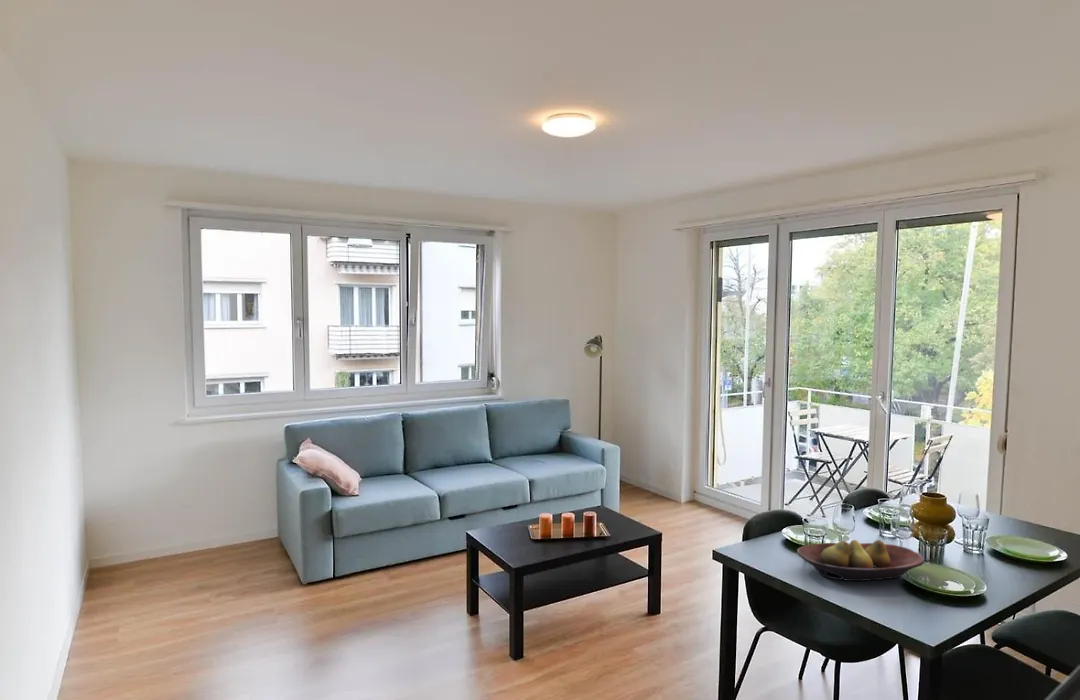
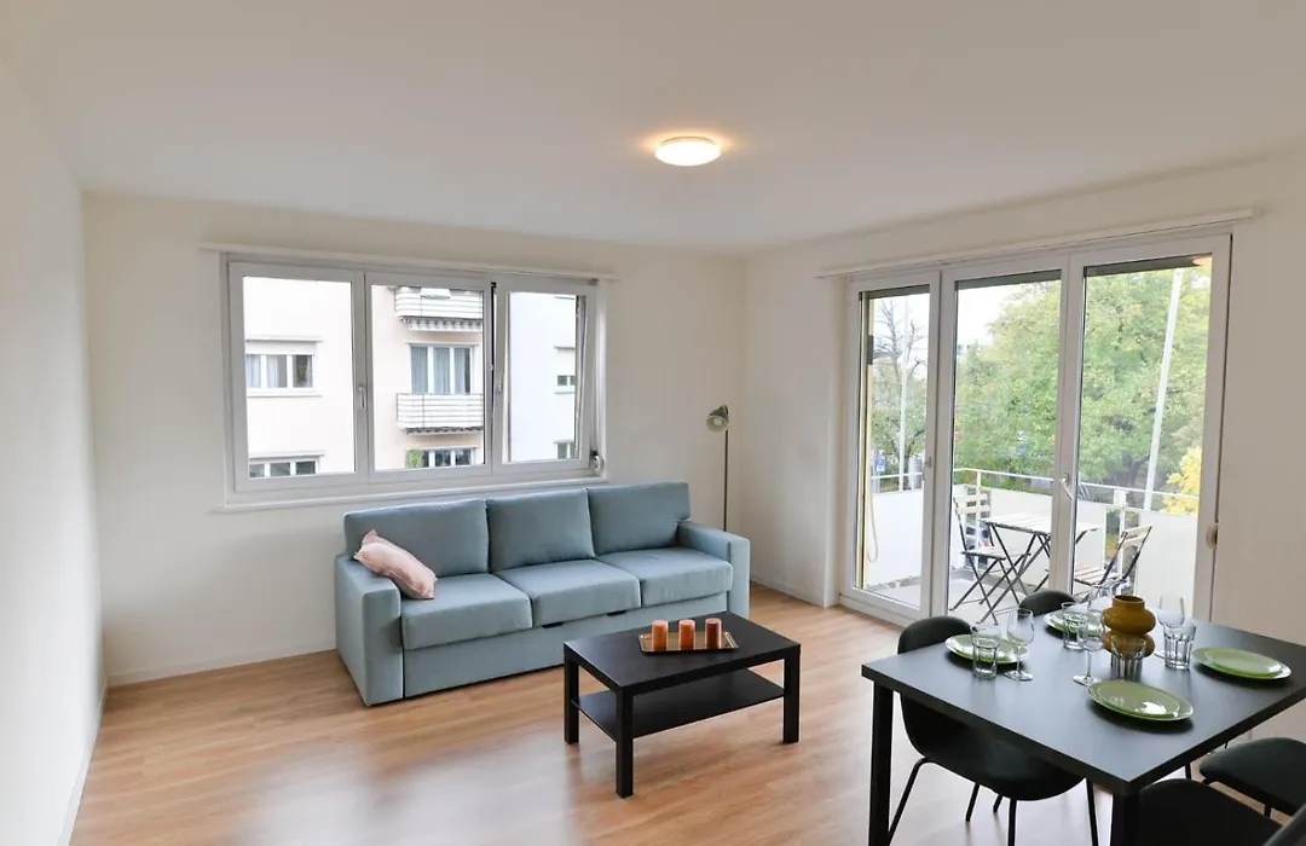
- fruit bowl [796,539,925,582]
